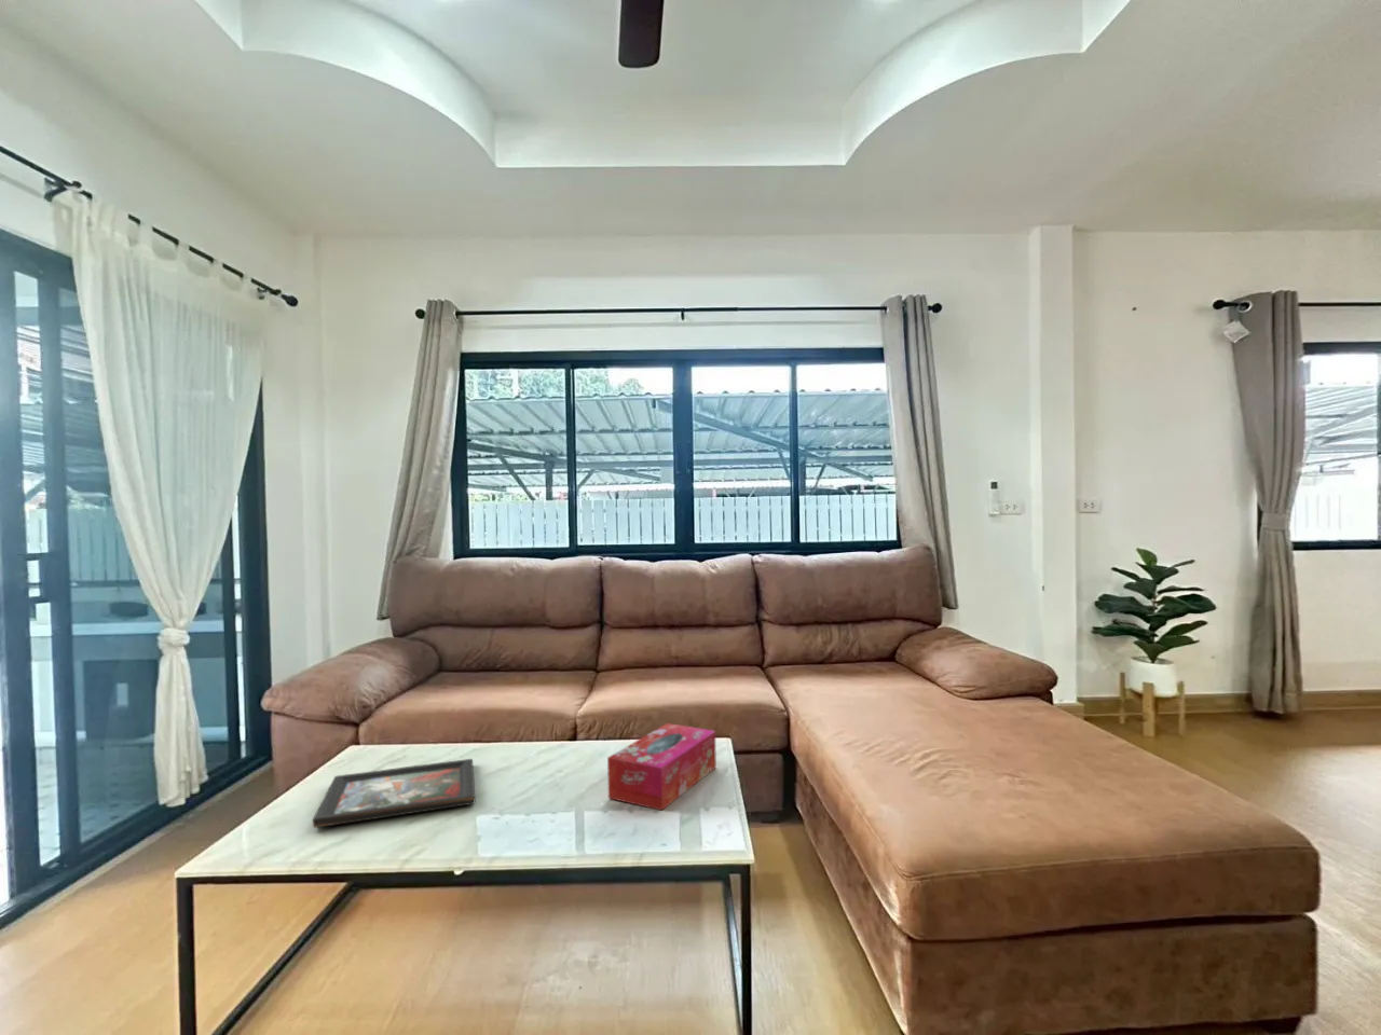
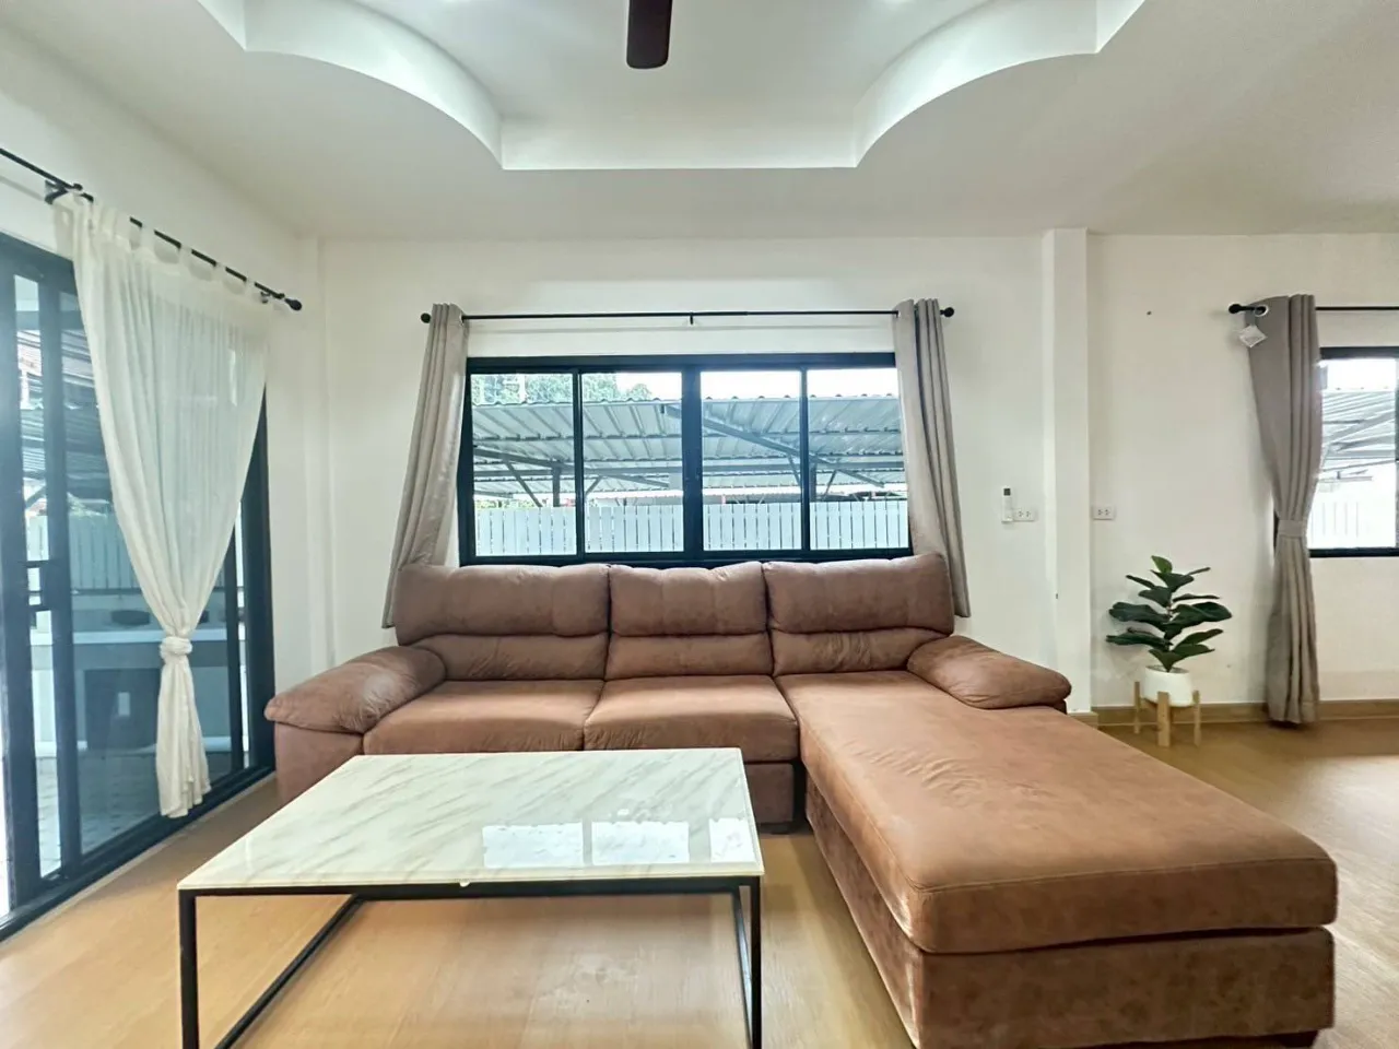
- decorative tray [312,758,476,830]
- tissue box [607,722,718,812]
